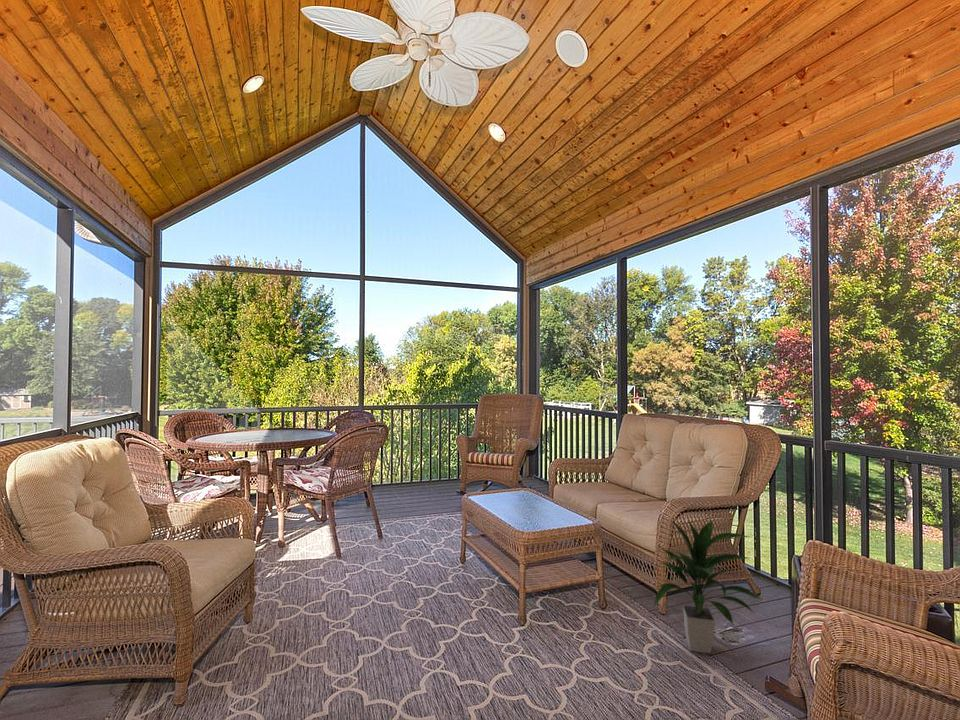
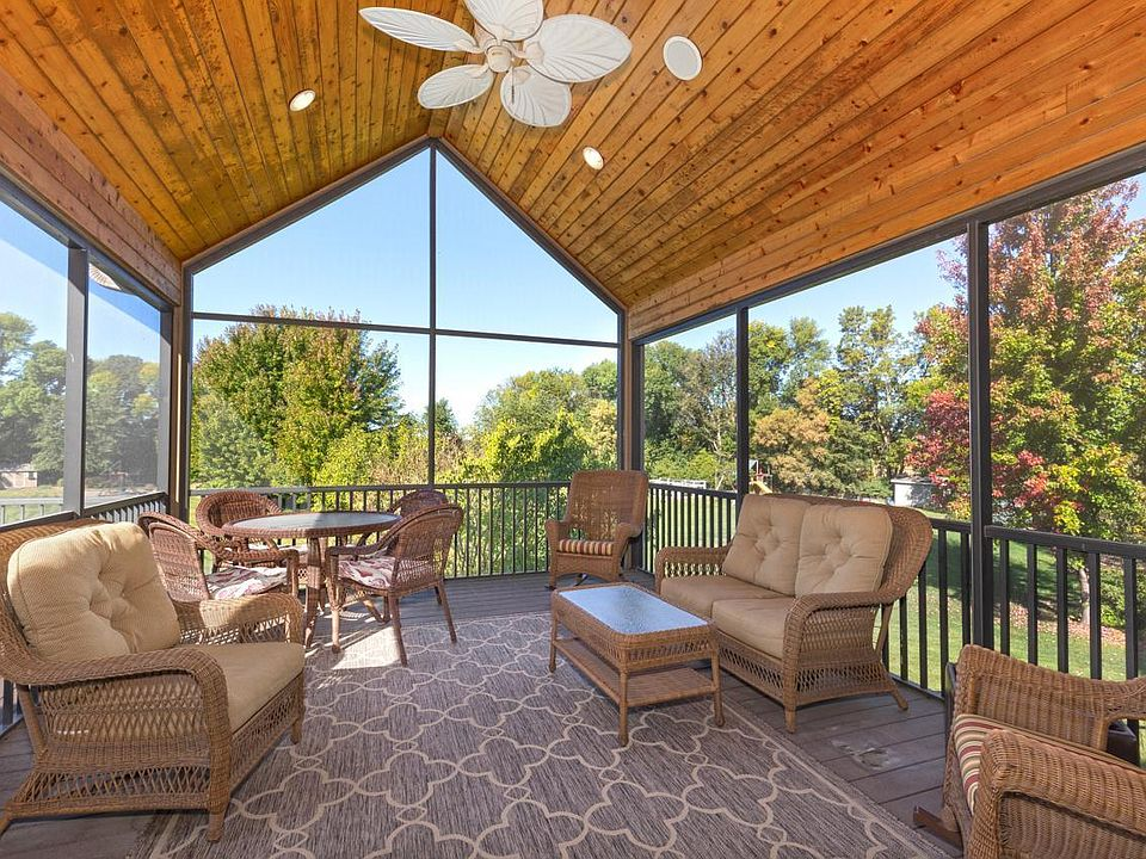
- indoor plant [652,516,762,654]
